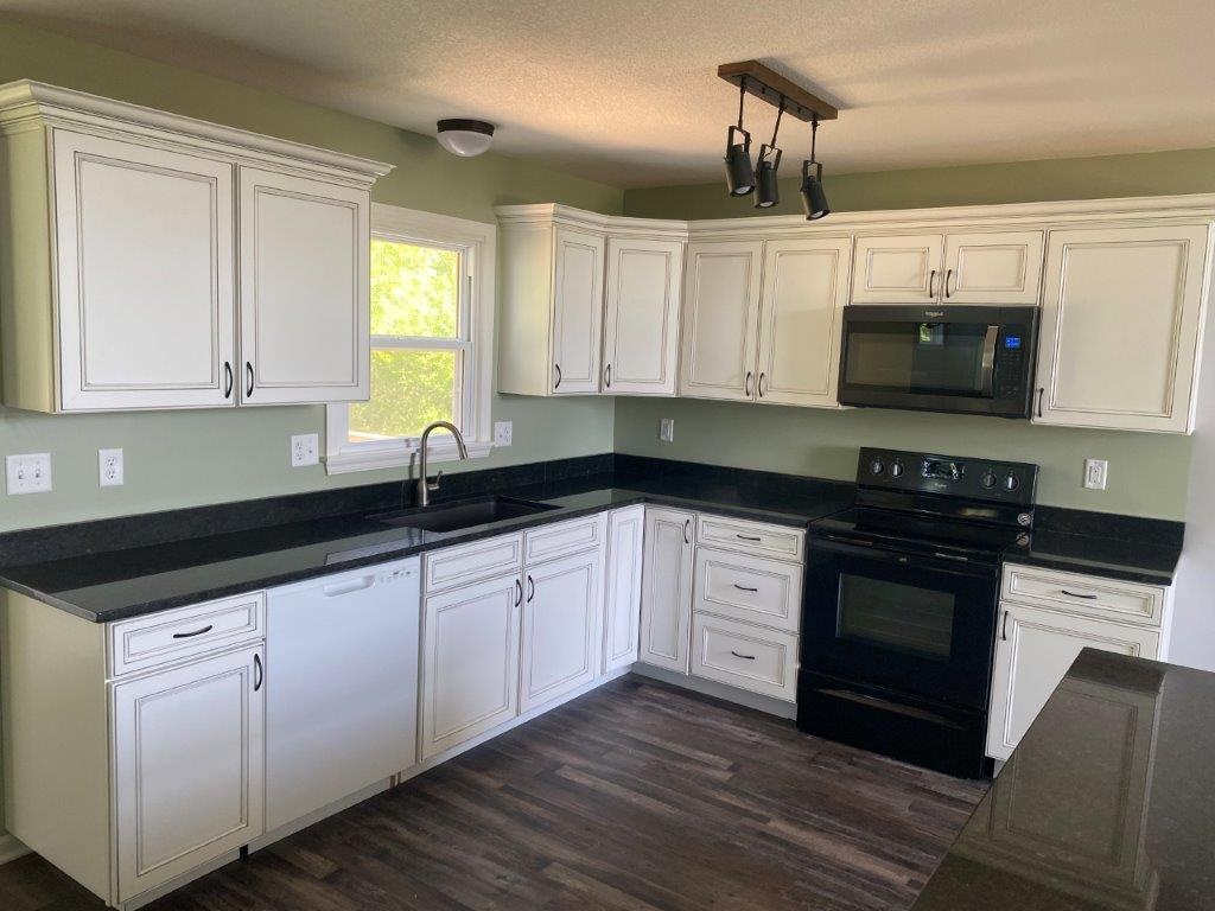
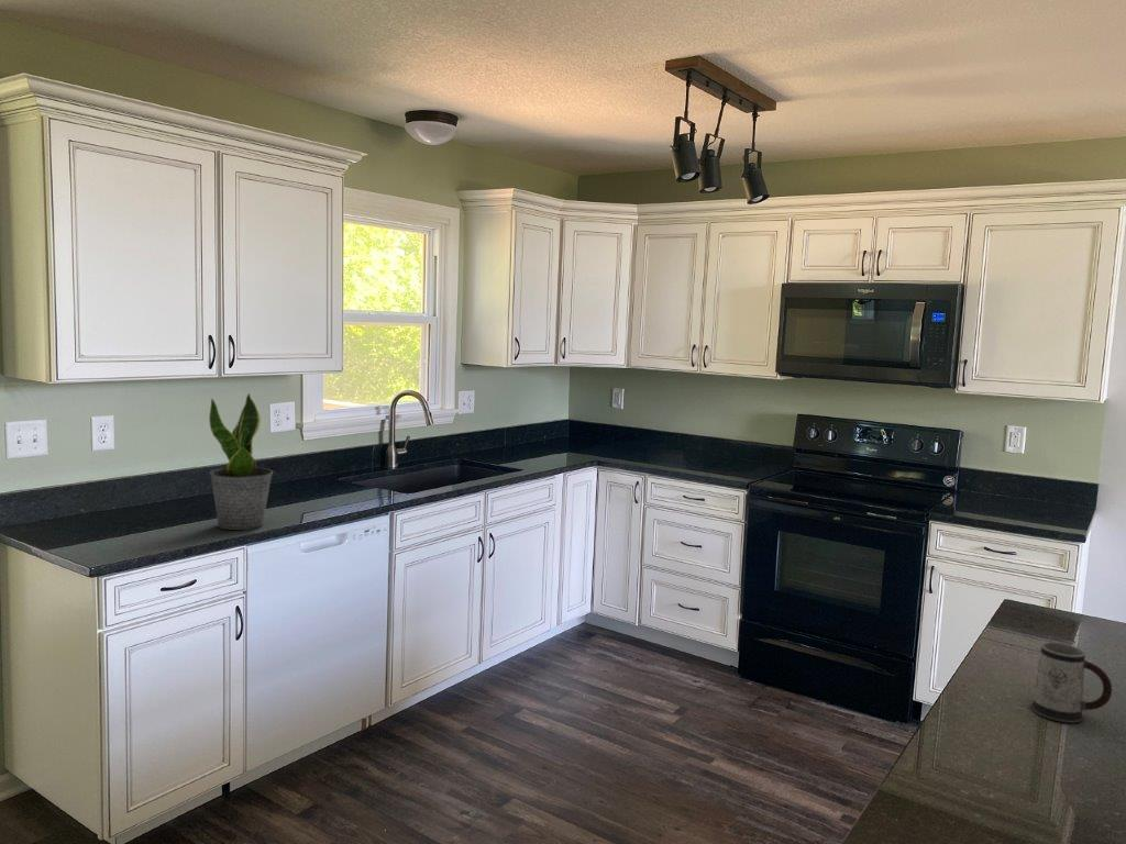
+ mug [1029,641,1113,724]
+ potted plant [208,391,274,531]
